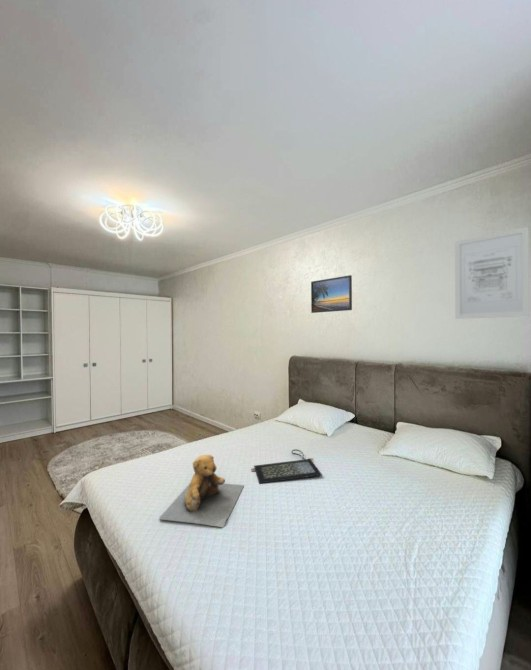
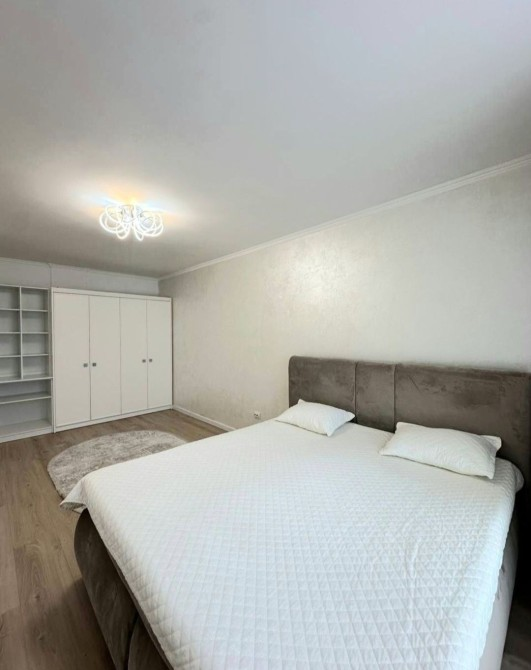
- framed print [310,274,353,314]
- teddy bear [158,454,245,528]
- wall art [454,226,530,320]
- clutch bag [250,448,323,485]
